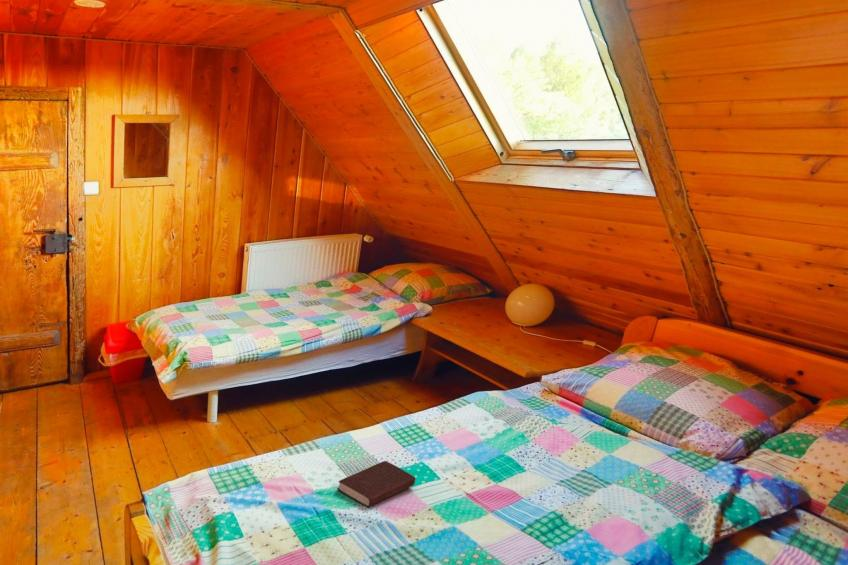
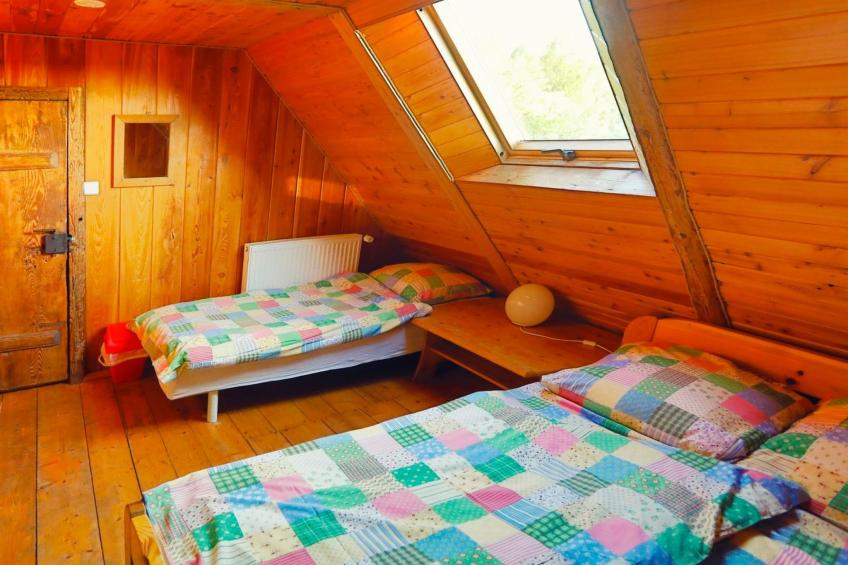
- book [336,460,416,508]
